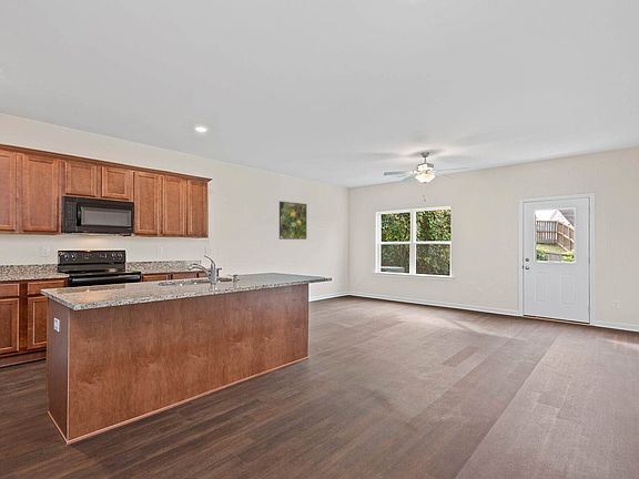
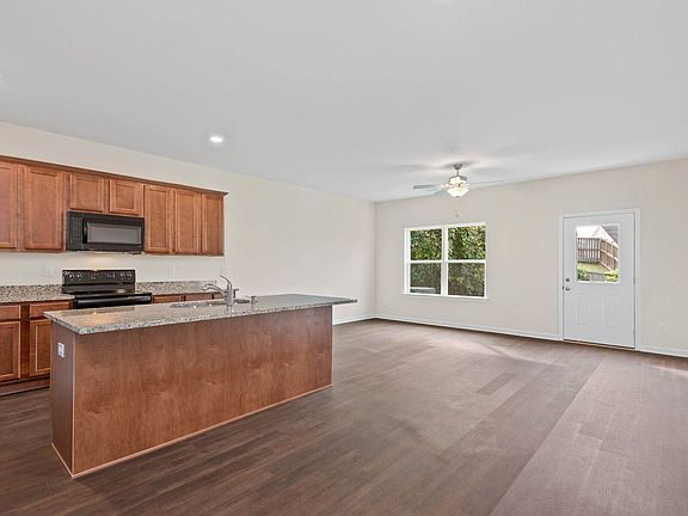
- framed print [278,201,307,241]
